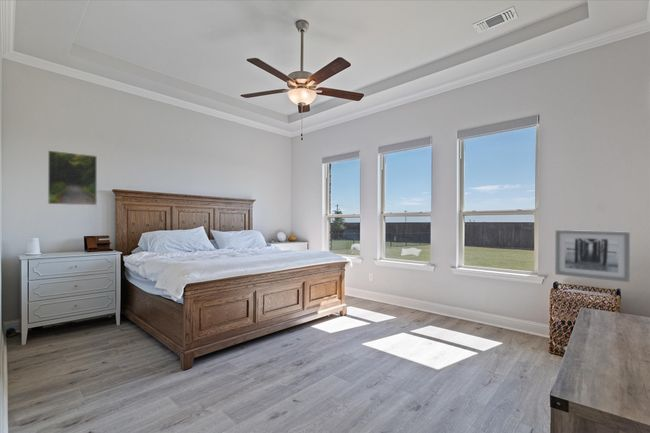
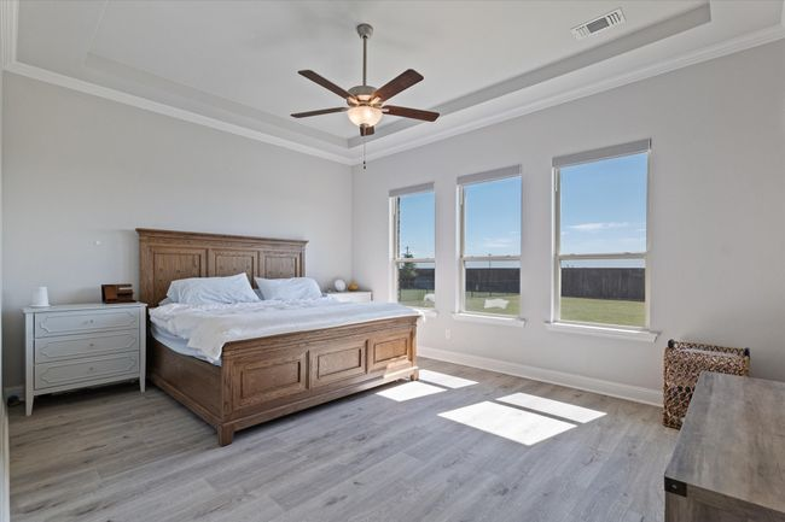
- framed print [47,149,98,206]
- wall art [554,229,631,283]
